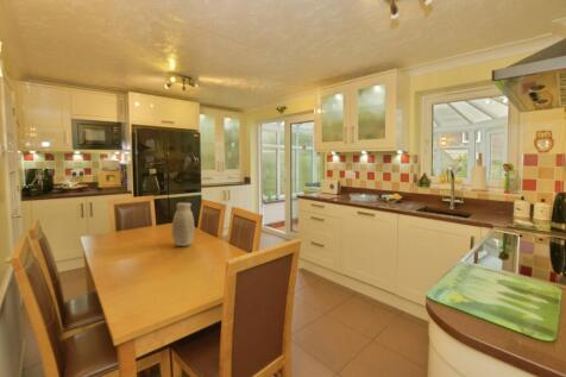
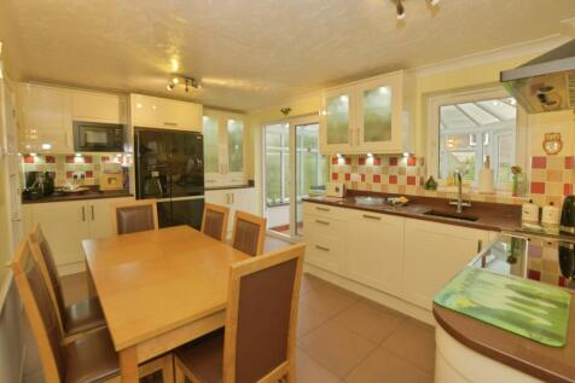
- vase [171,201,195,247]
